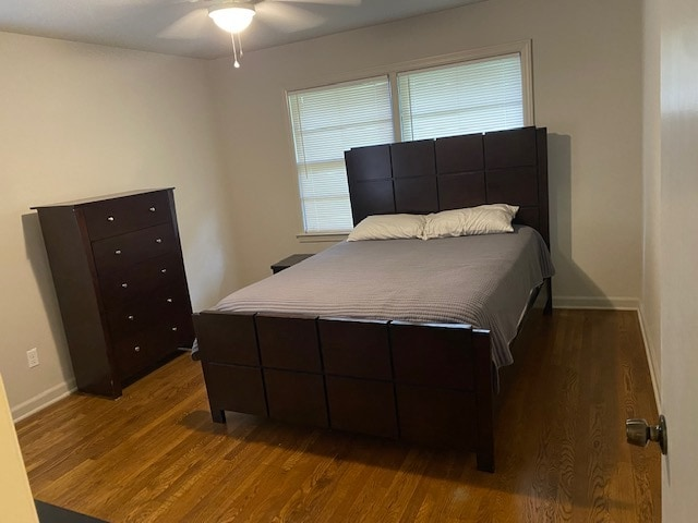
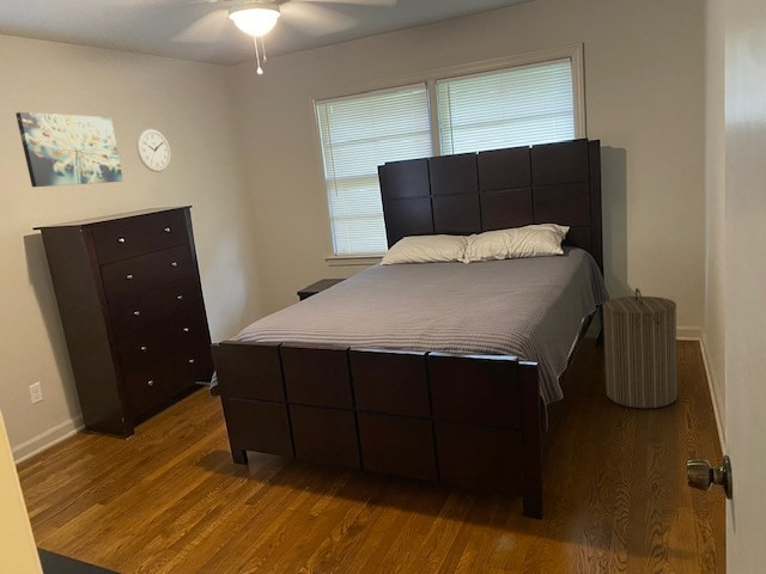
+ wall clock [135,128,171,173]
+ wall art [14,111,124,188]
+ laundry hamper [601,287,679,409]
